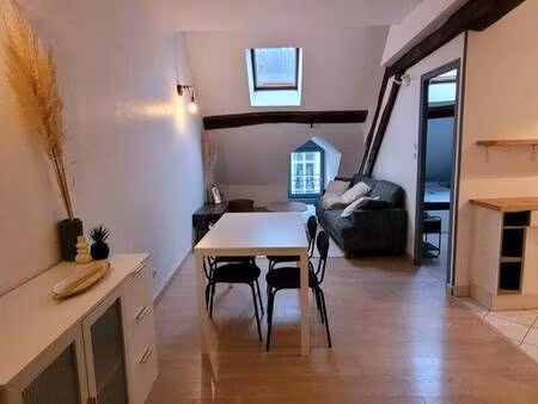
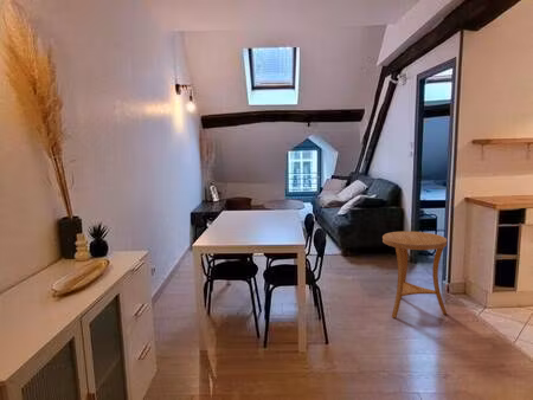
+ side table [381,231,448,320]
